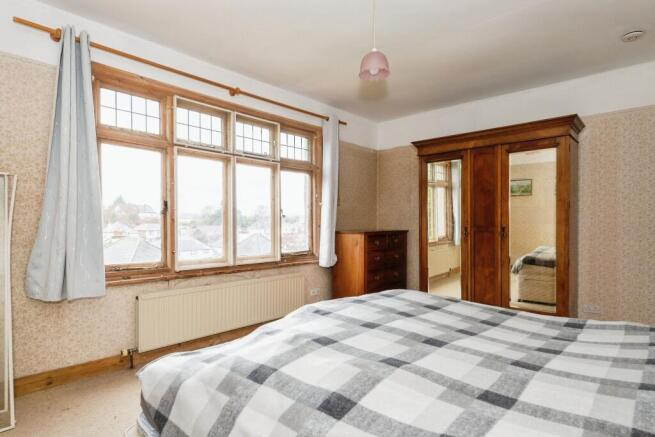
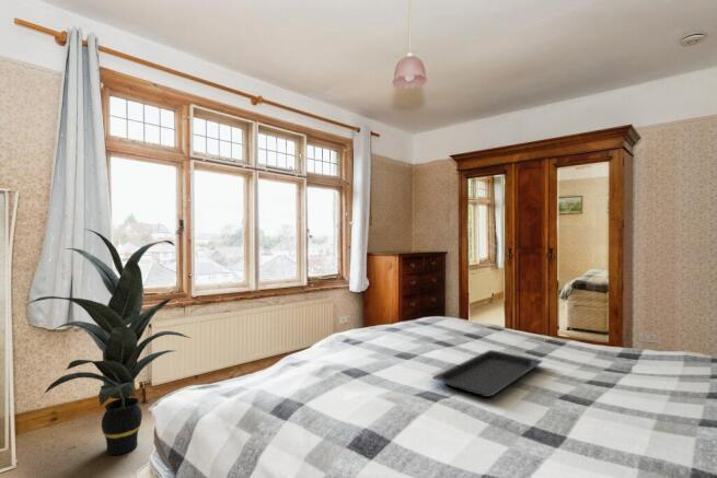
+ indoor plant [28,228,192,456]
+ serving tray [431,349,544,398]
